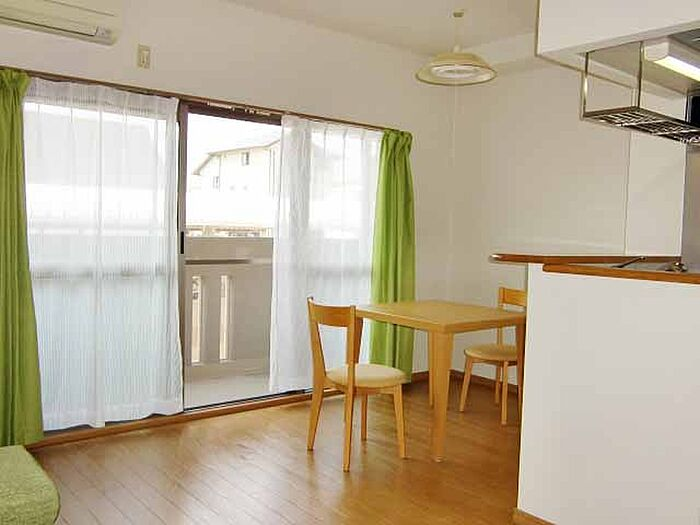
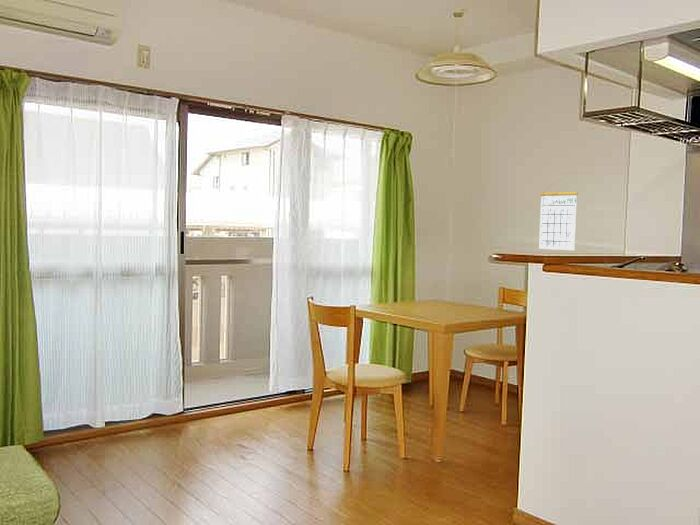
+ calendar [538,179,579,251]
